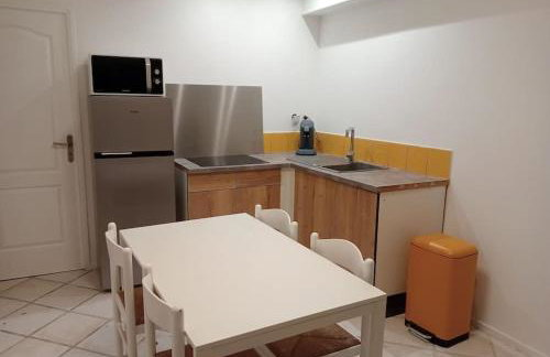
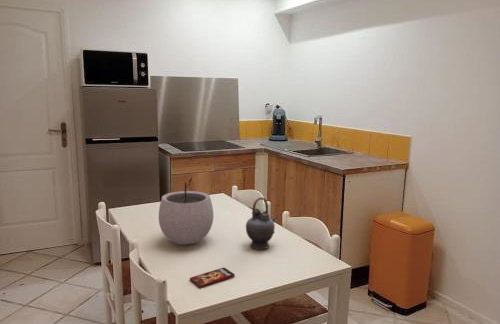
+ smartphone [189,267,236,288]
+ plant pot [158,176,215,246]
+ teapot [245,196,278,250]
